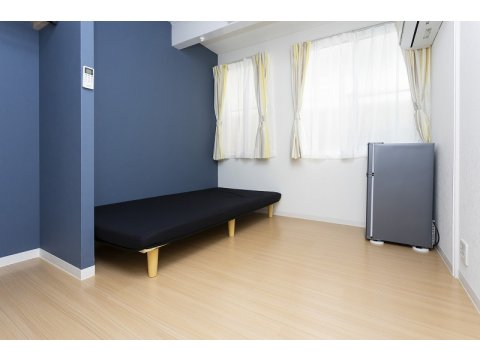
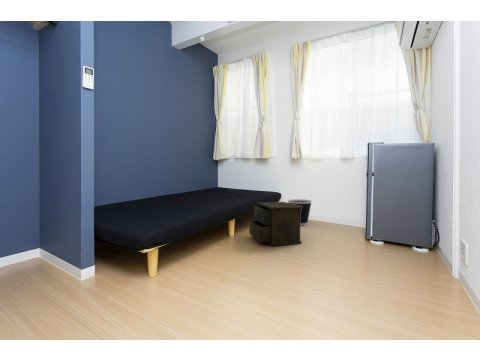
+ nightstand [248,201,303,247]
+ wastebasket [287,198,313,226]
